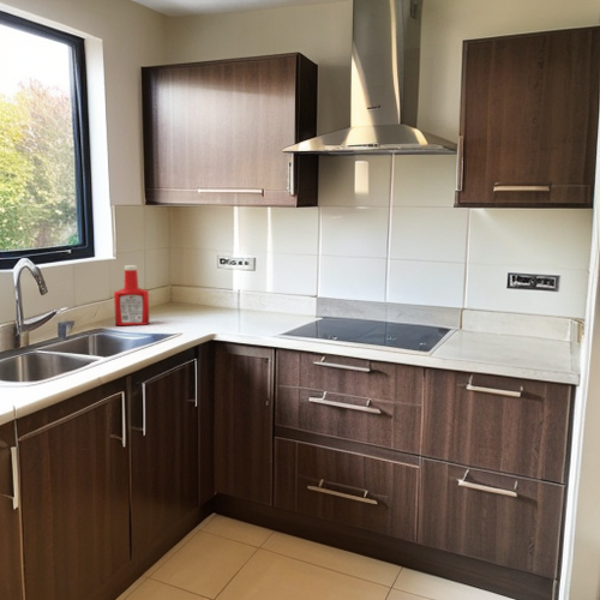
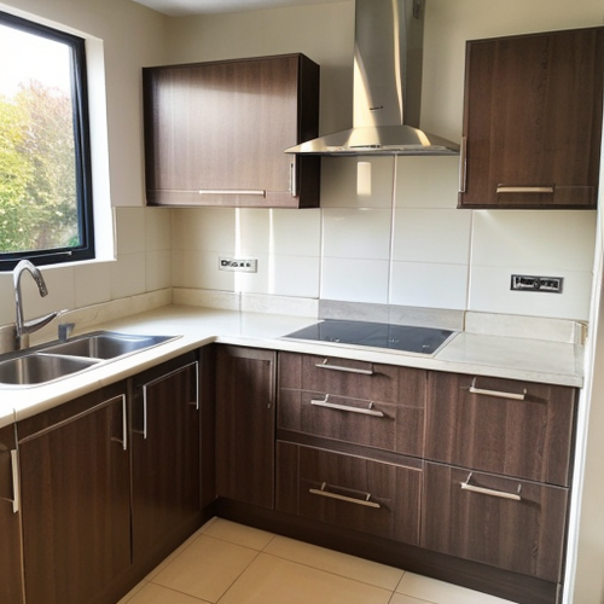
- soap bottle [113,264,150,326]
